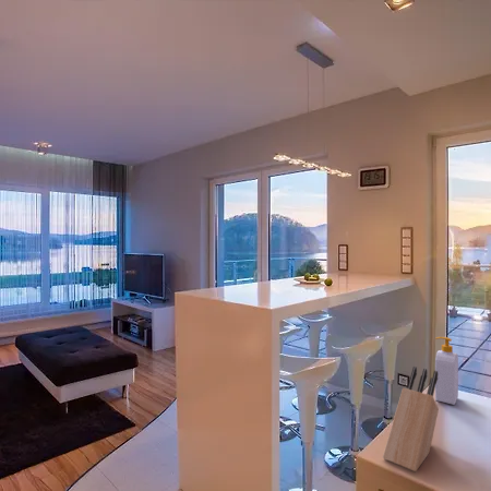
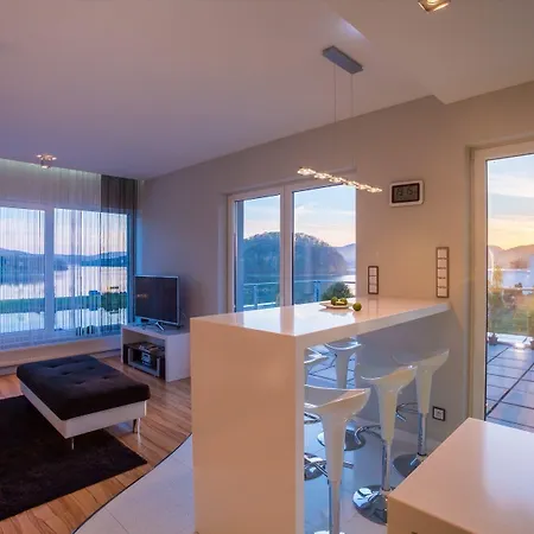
- knife block [382,366,440,472]
- soap bottle [434,336,459,406]
